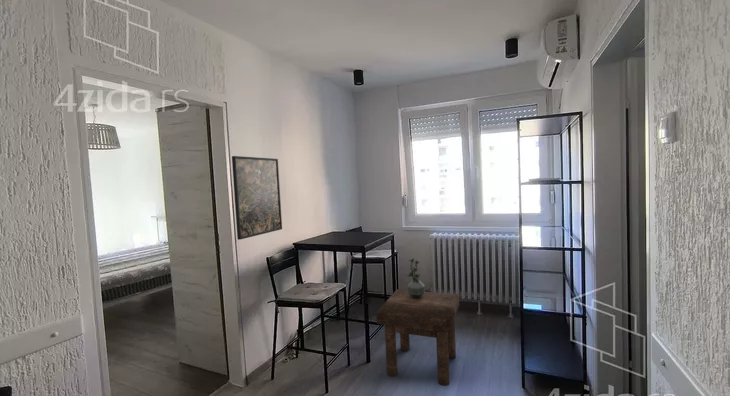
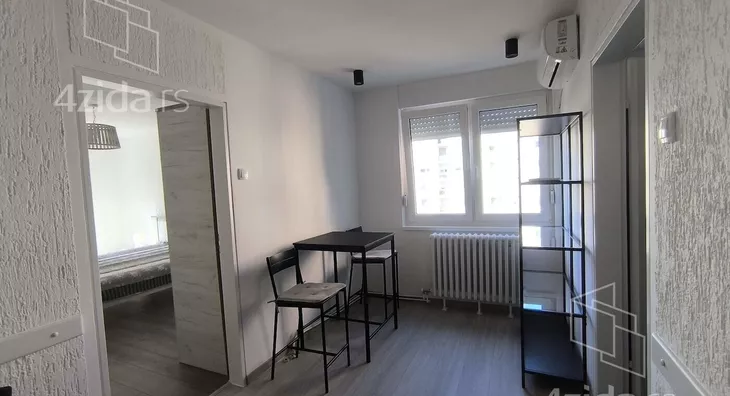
- stool [375,288,460,387]
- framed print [231,155,283,241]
- potted plant [406,257,426,298]
